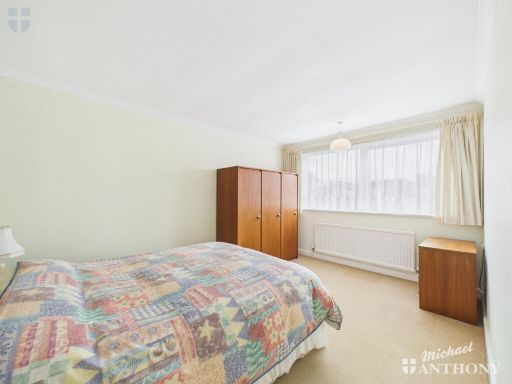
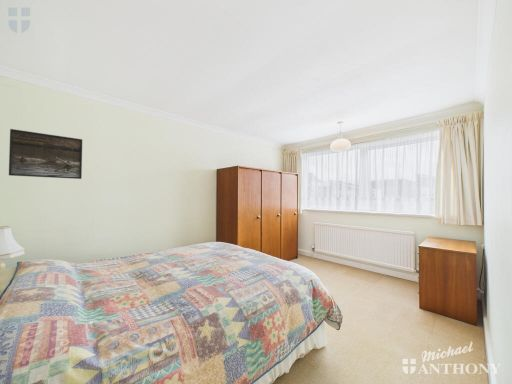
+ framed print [8,128,83,180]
